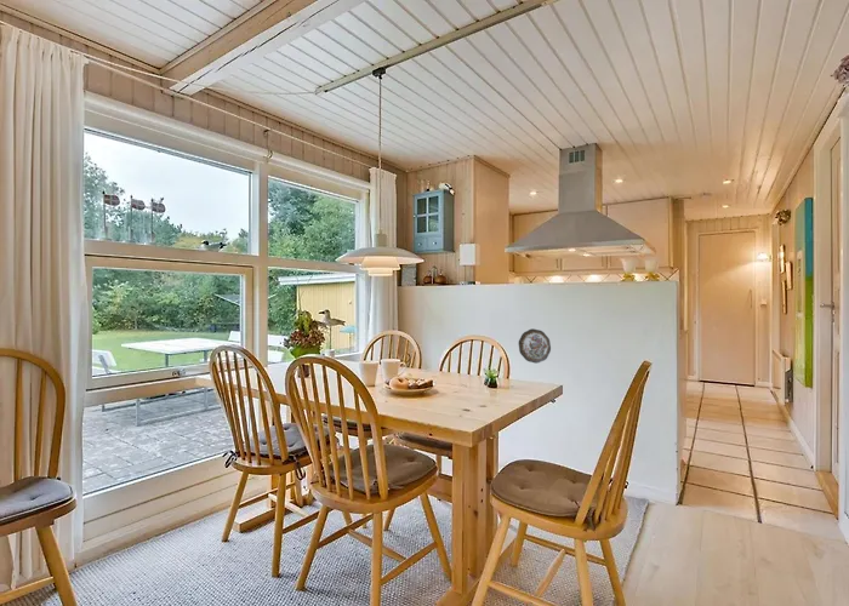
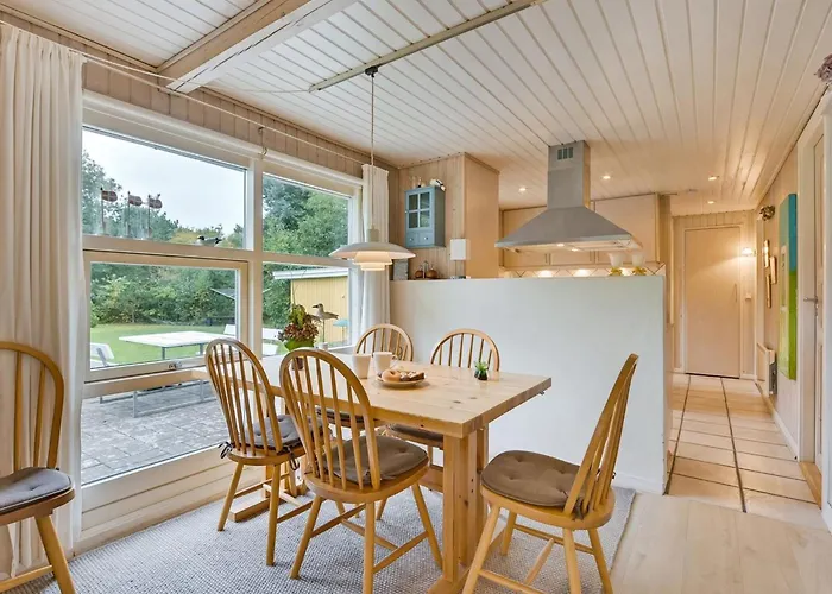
- decorative plate [518,327,552,365]
